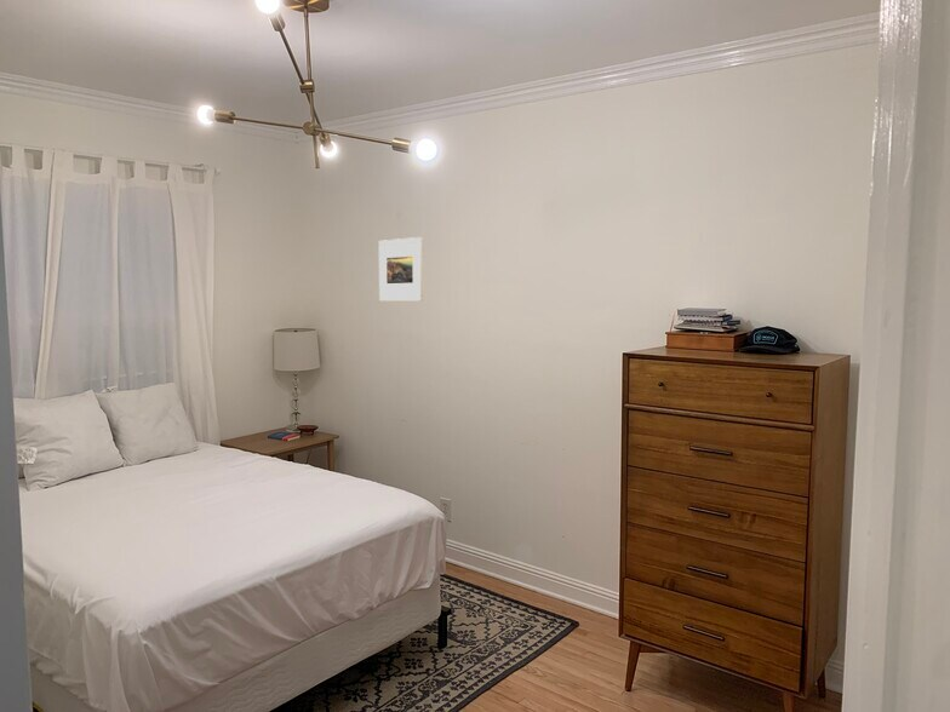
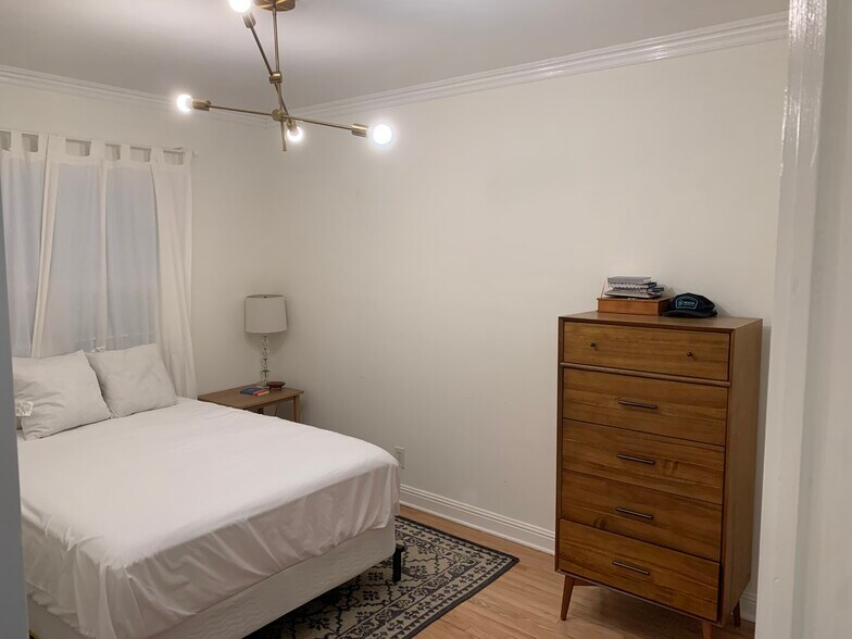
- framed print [378,236,424,302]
